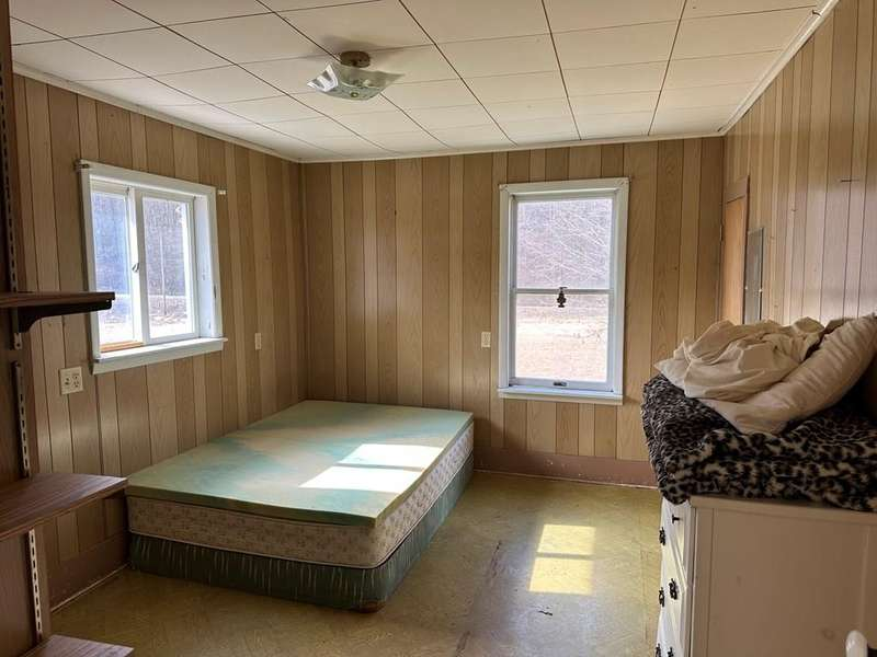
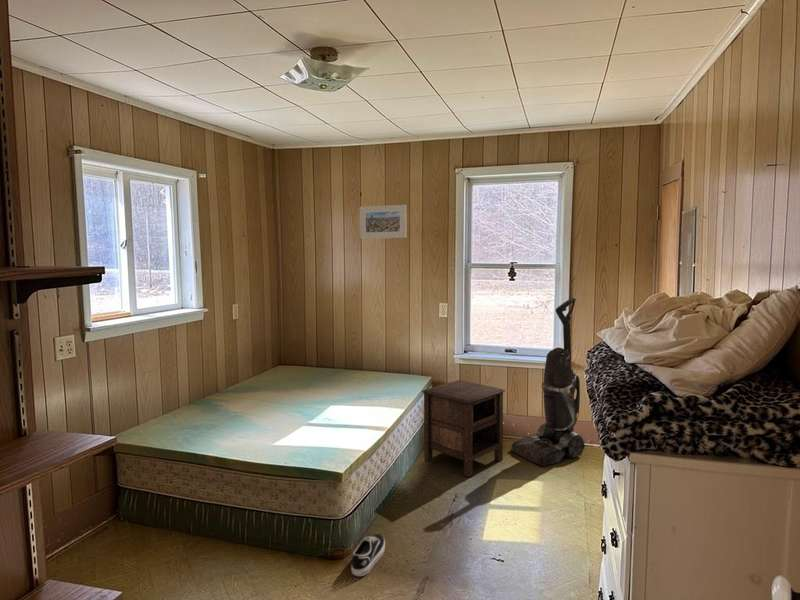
+ shoe [350,533,386,577]
+ vacuum cleaner [510,297,586,467]
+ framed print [359,204,408,240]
+ nightstand [421,379,506,478]
